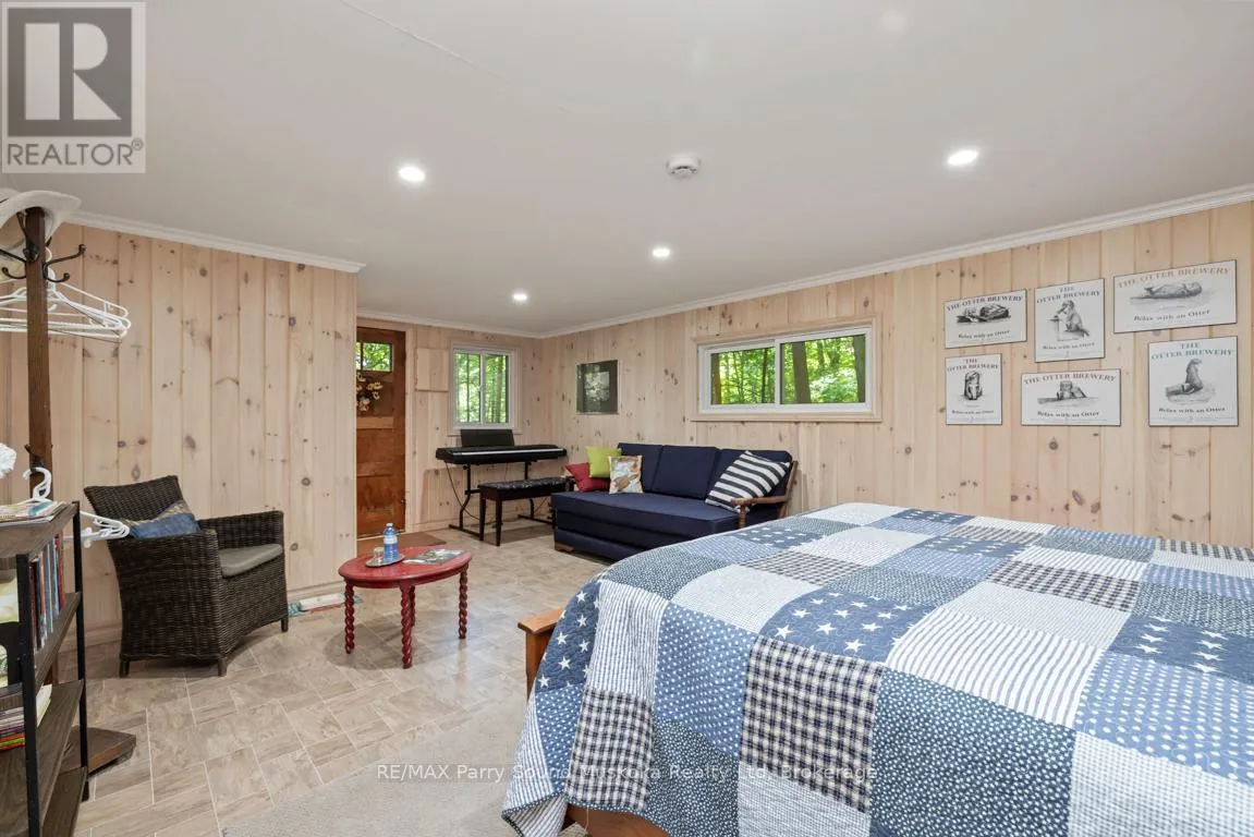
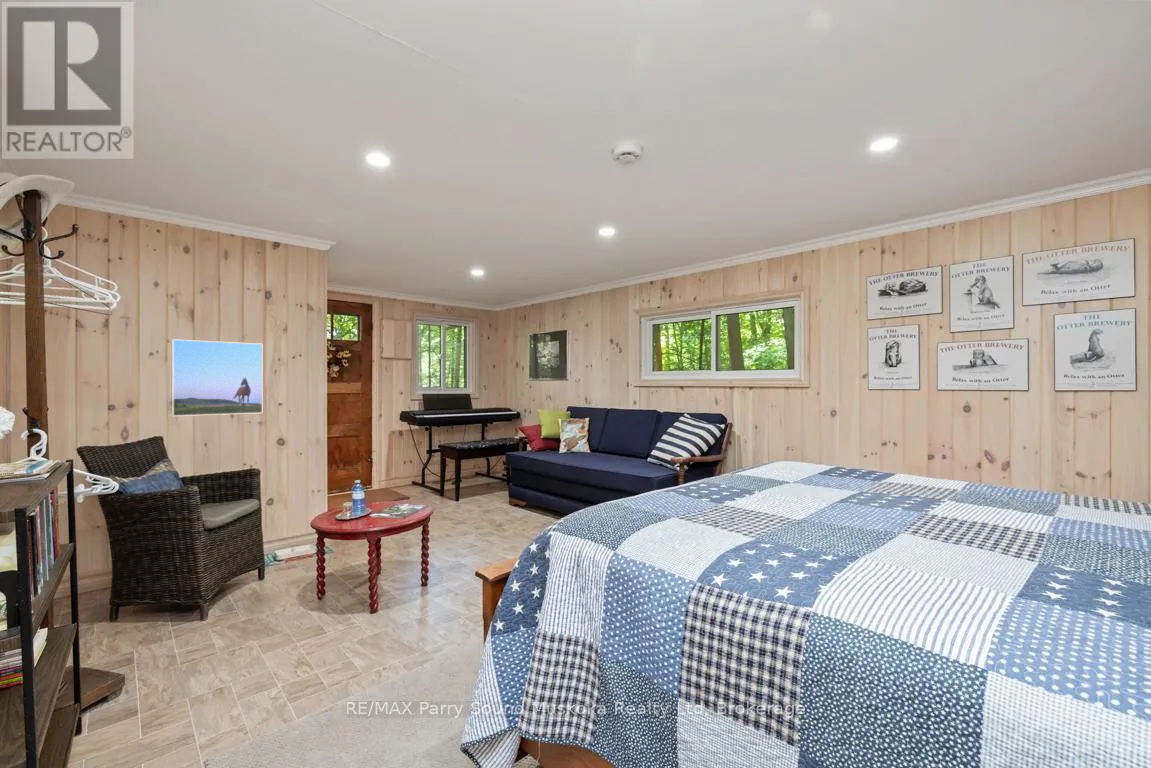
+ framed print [171,338,263,417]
